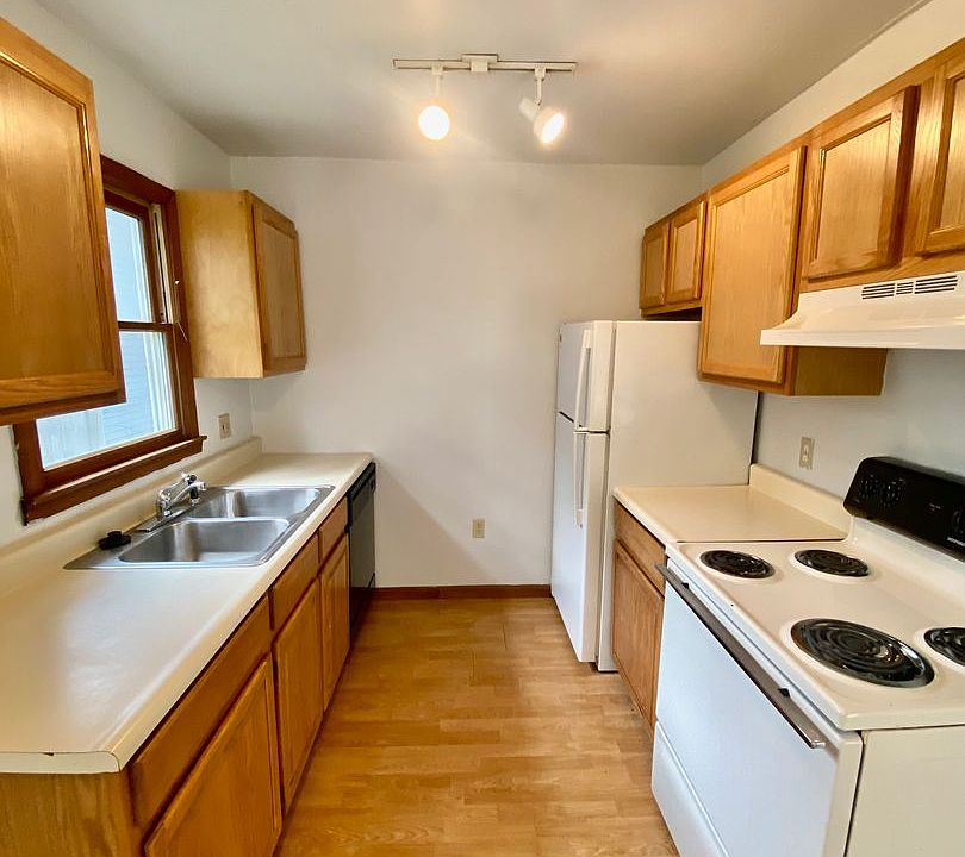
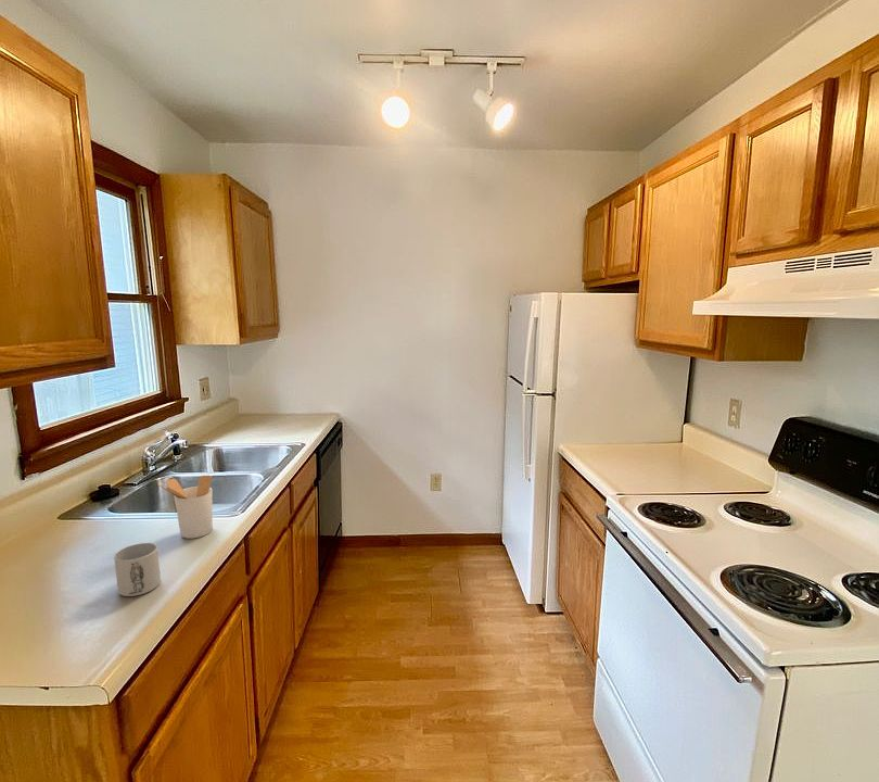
+ mug [113,542,162,597]
+ utensil holder [157,475,214,540]
